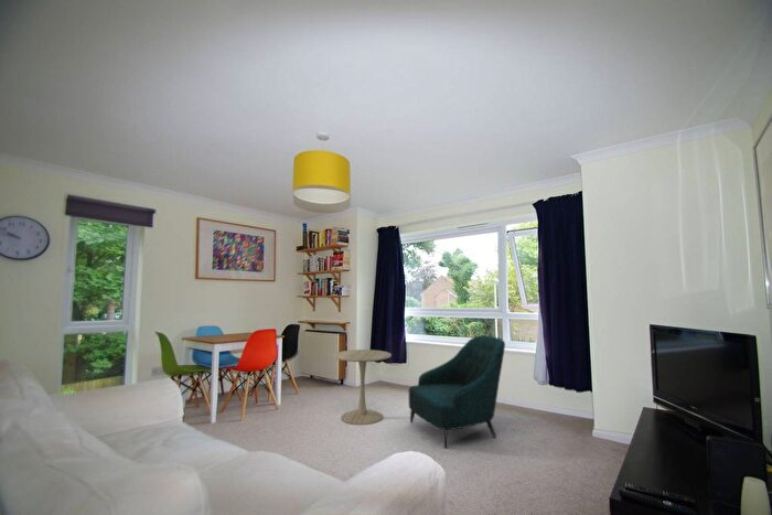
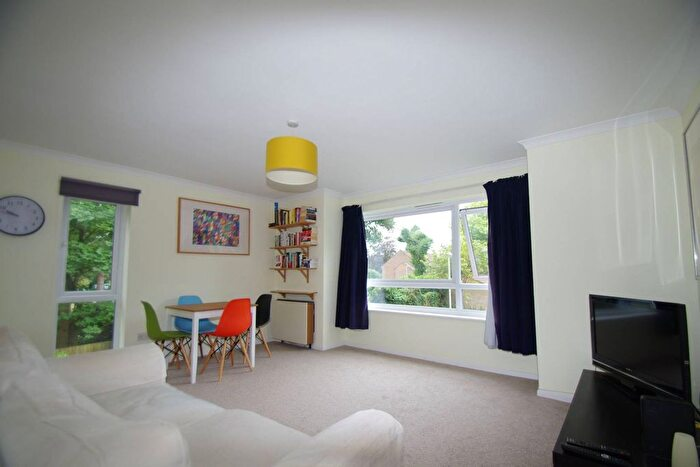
- armchair [408,334,506,450]
- side table [333,348,393,426]
